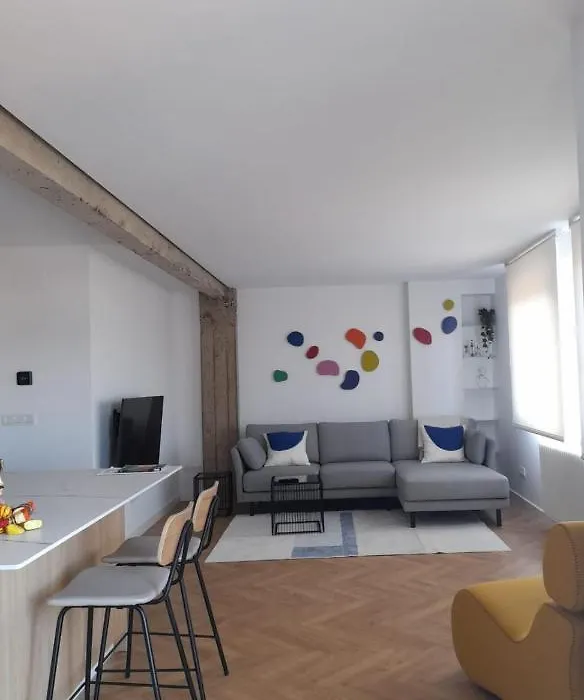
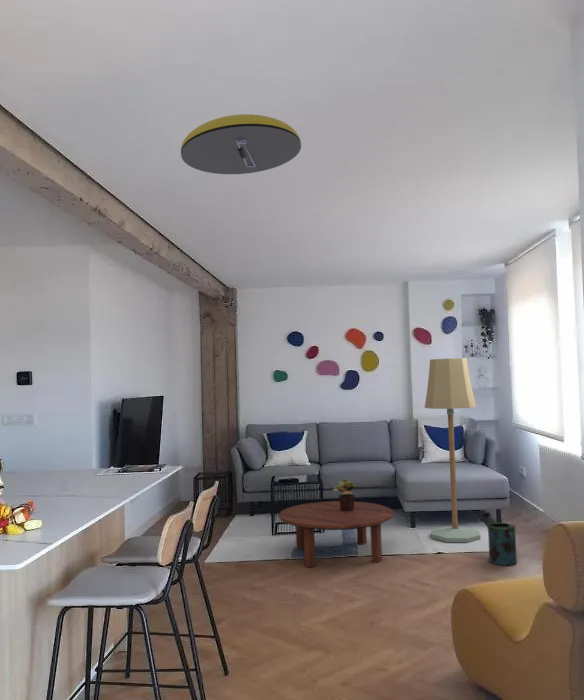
+ potted plant [332,478,358,511]
+ watering can [481,511,518,567]
+ floor lamp [424,357,481,543]
+ coffee table [278,500,395,568]
+ ceiling light [180,113,302,175]
